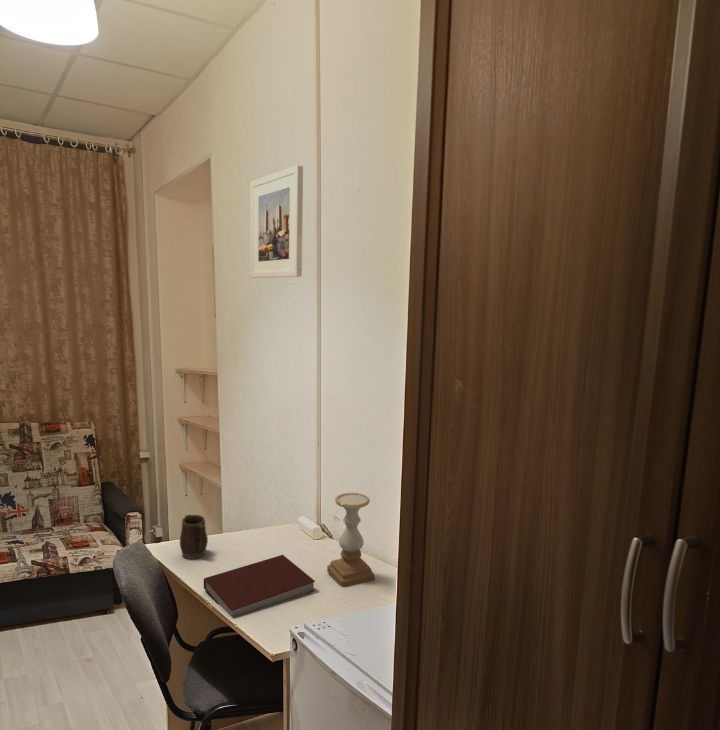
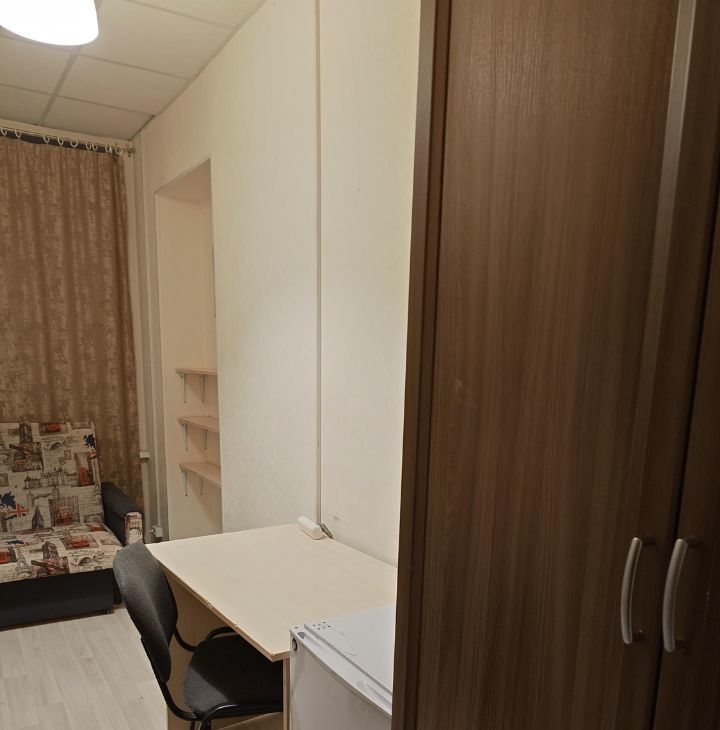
- notebook [203,554,316,617]
- candle holder [326,492,376,588]
- mug [179,514,209,560]
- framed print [249,164,304,279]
